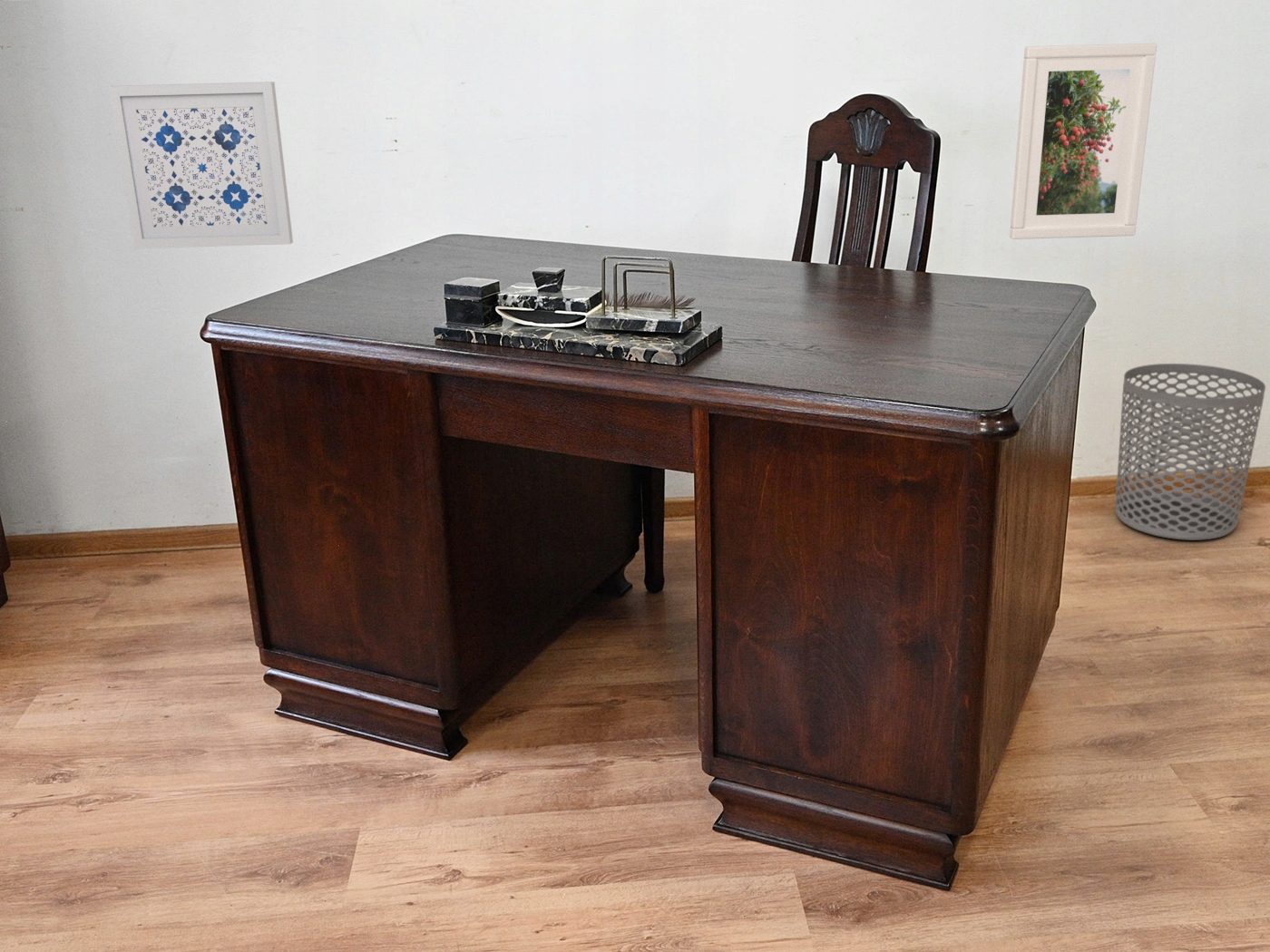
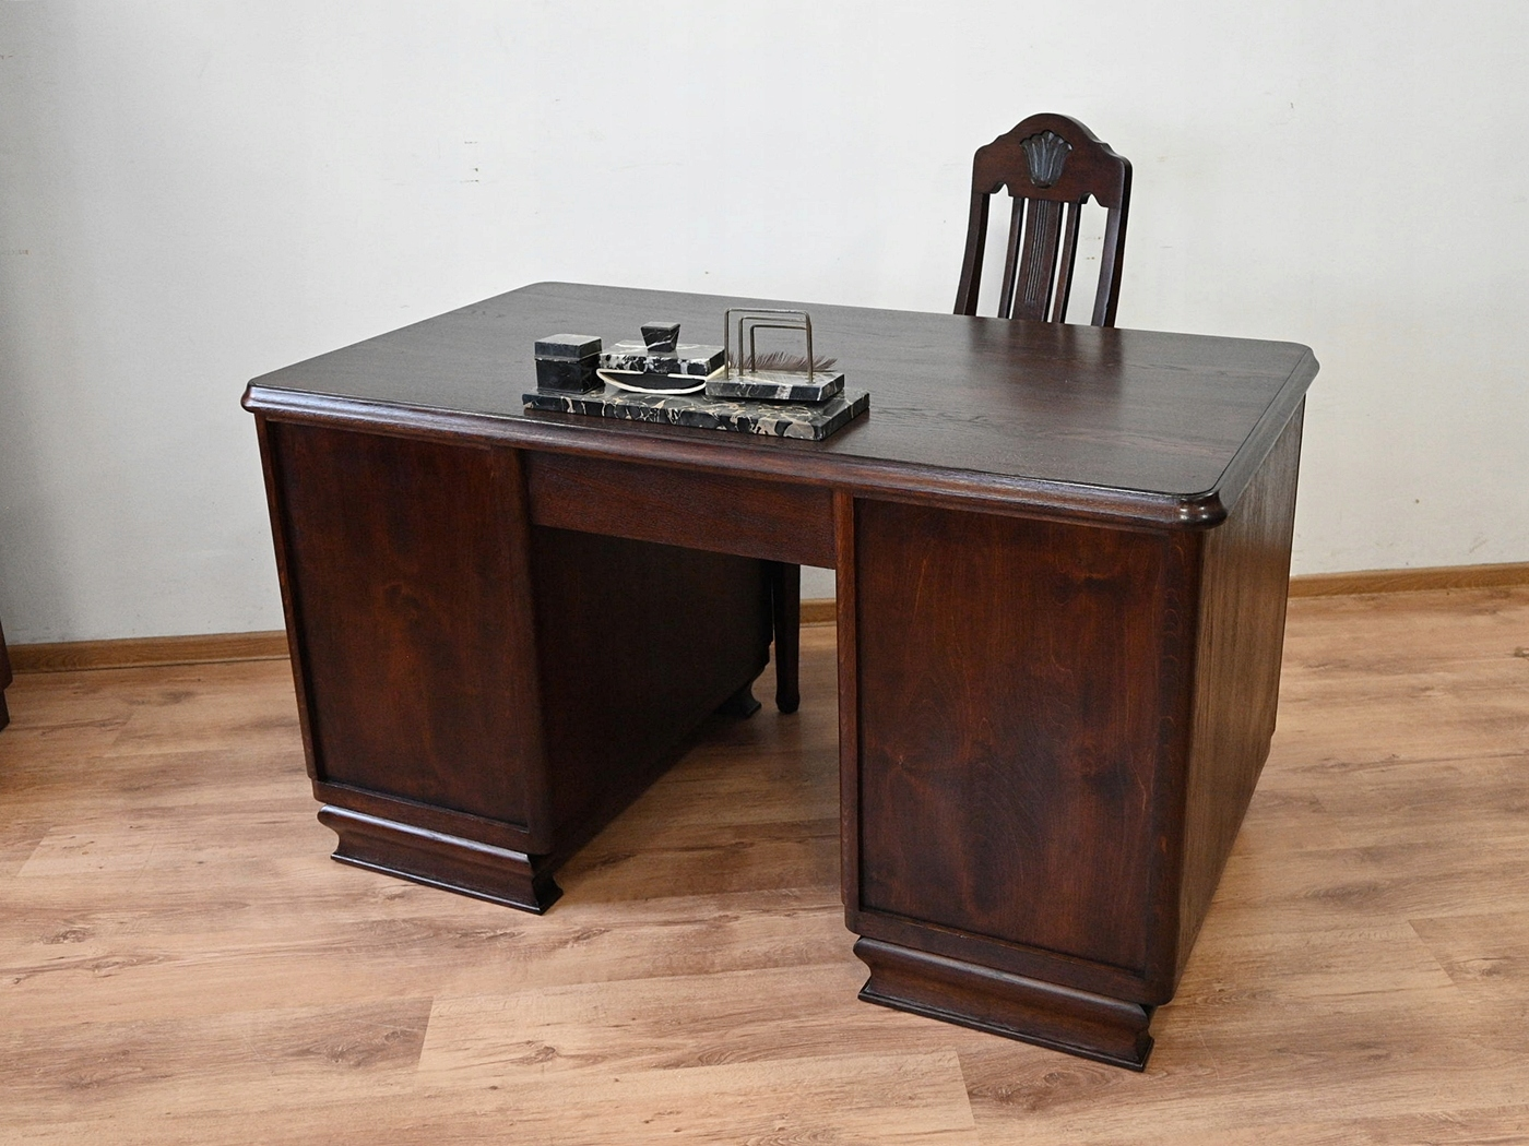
- wall art [108,81,294,249]
- waste bin [1114,363,1266,541]
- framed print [1009,43,1158,240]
